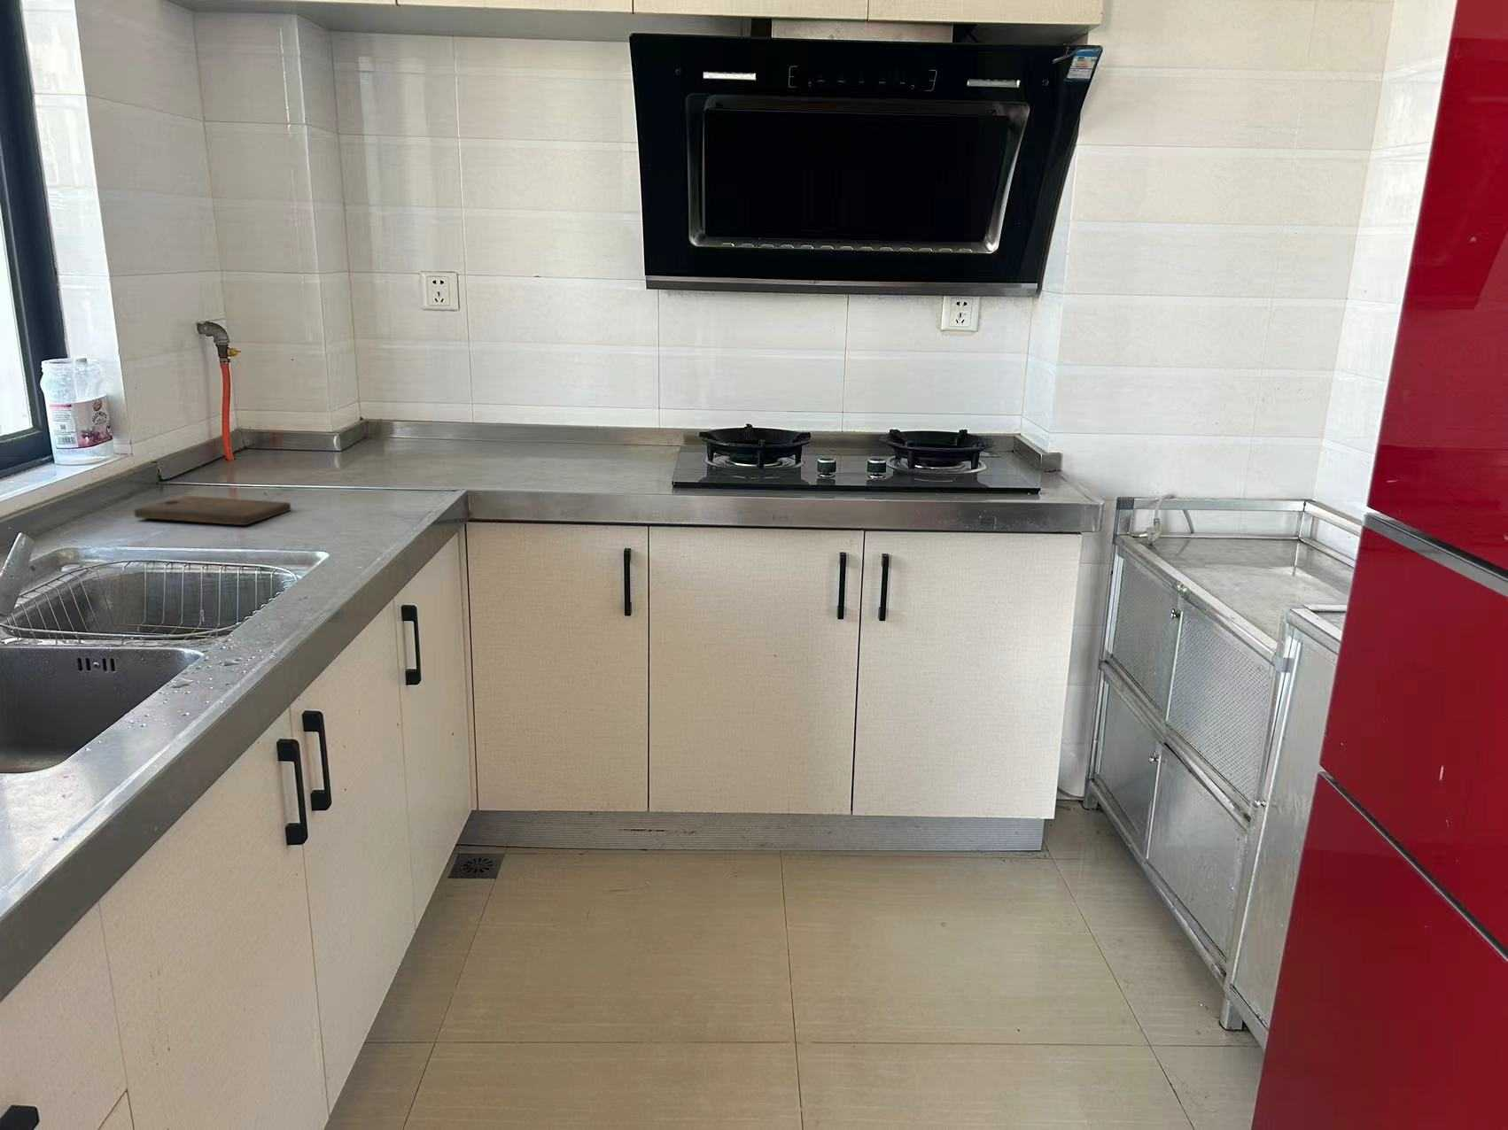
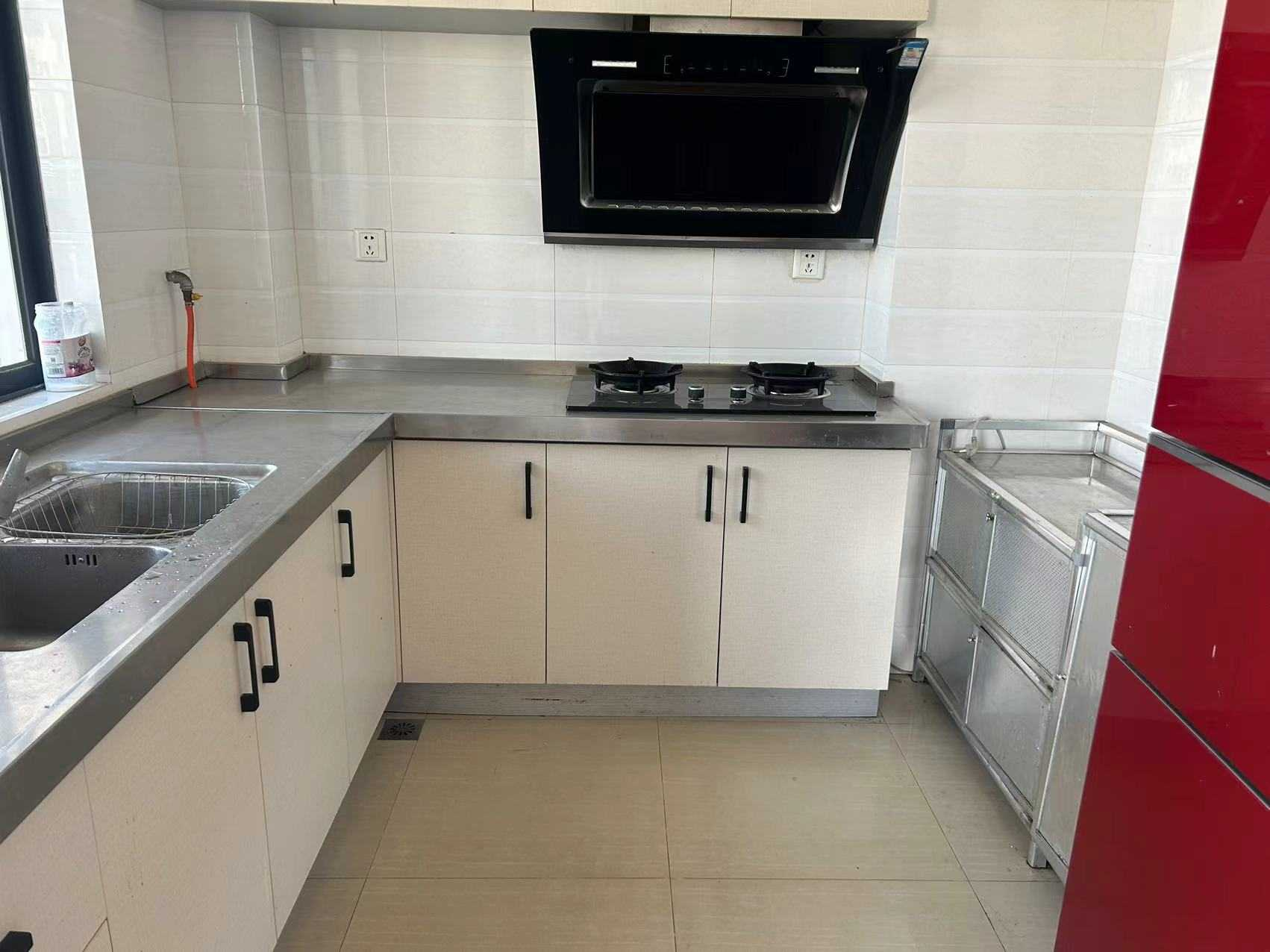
- cutting board [133,495,291,526]
